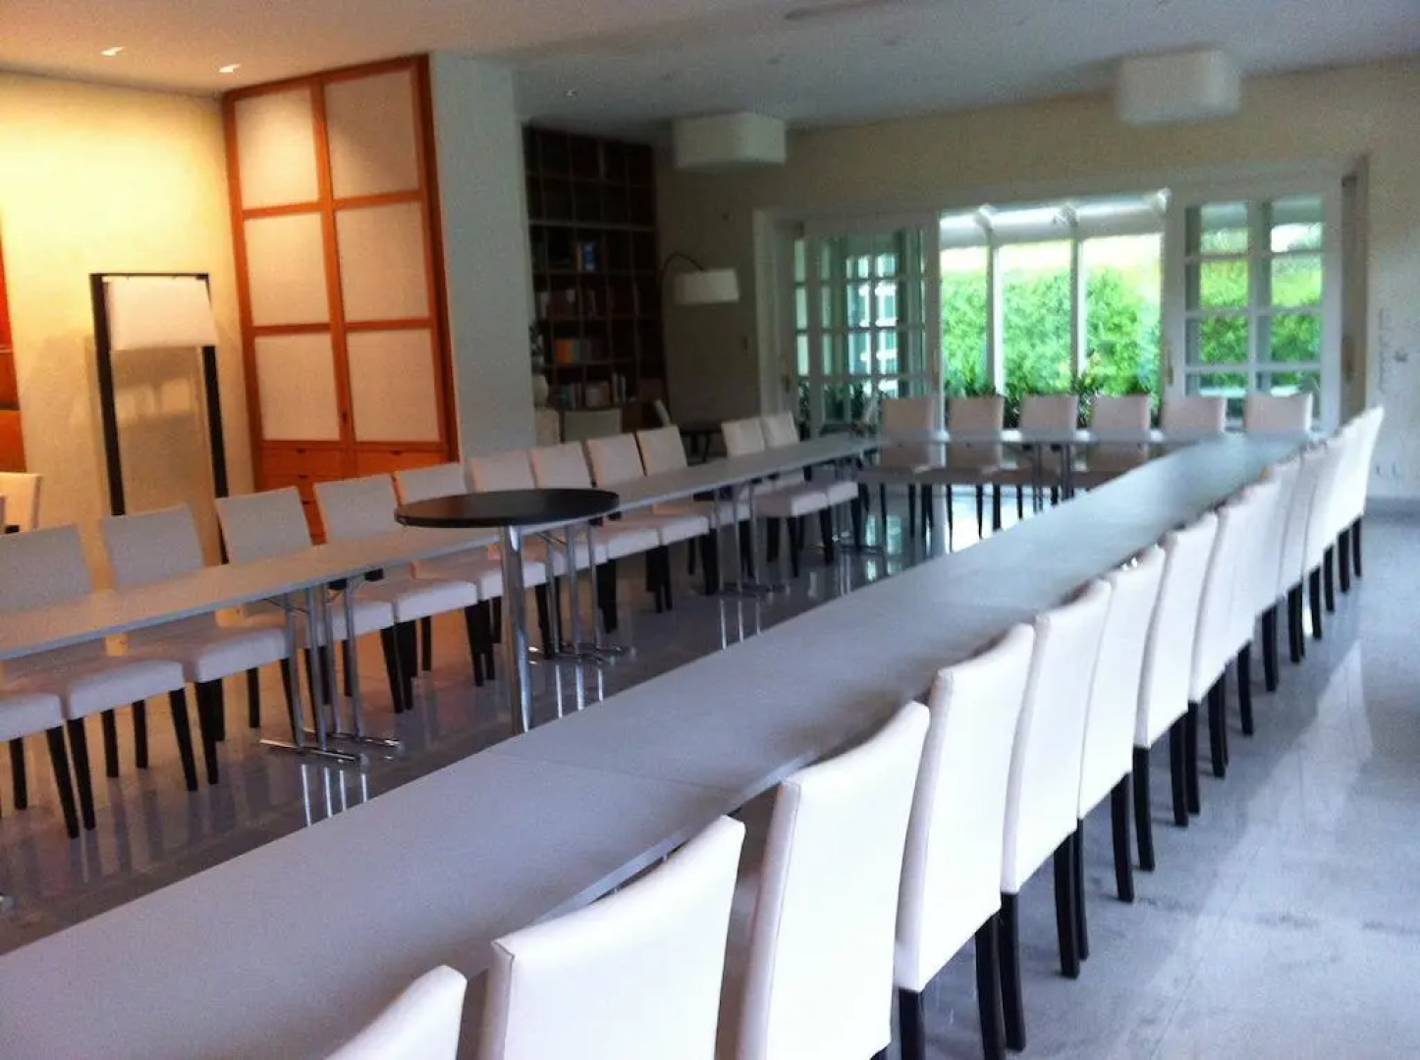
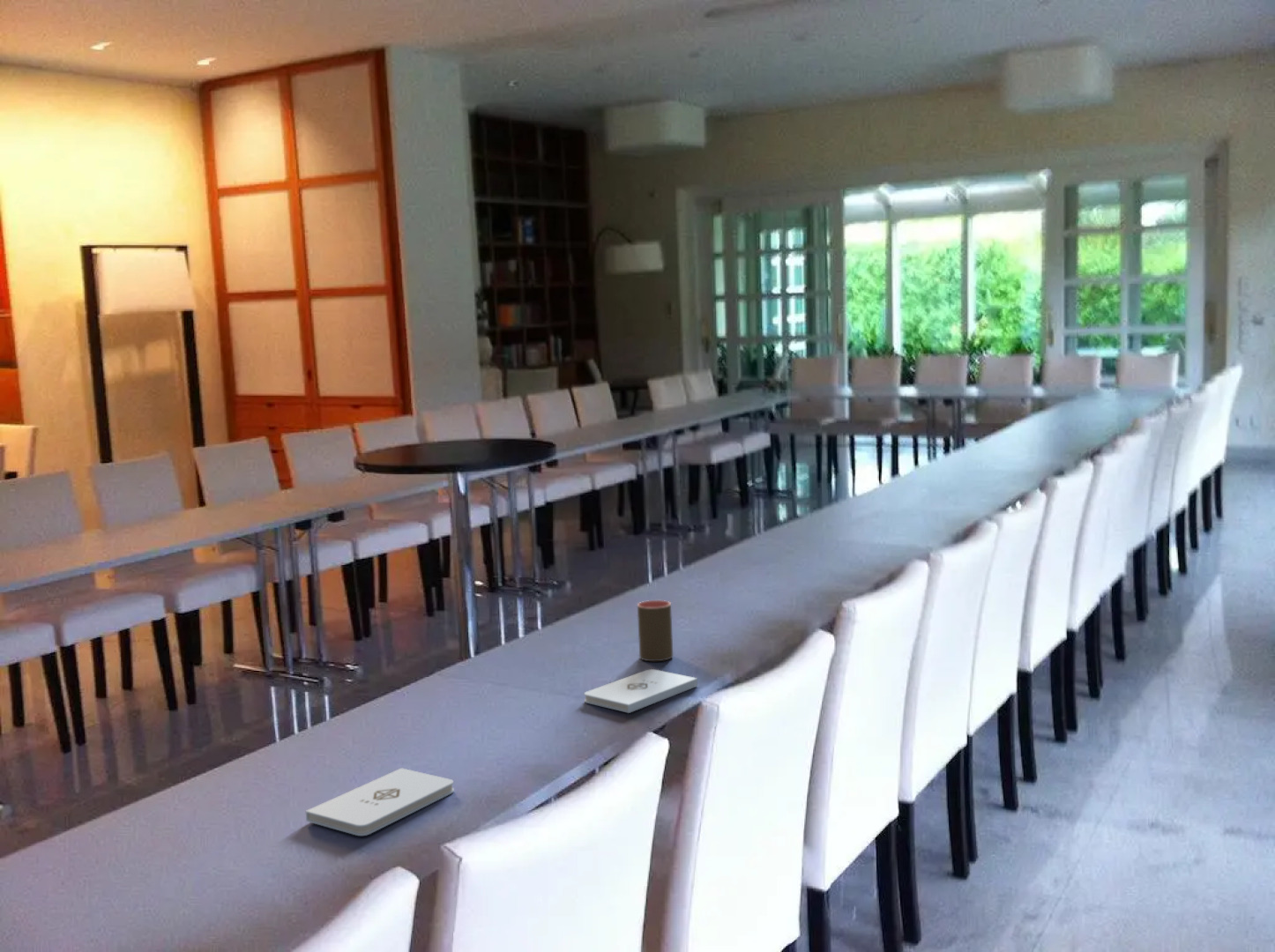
+ notepad [584,668,698,714]
+ cup [637,599,674,662]
+ notepad [305,767,455,837]
